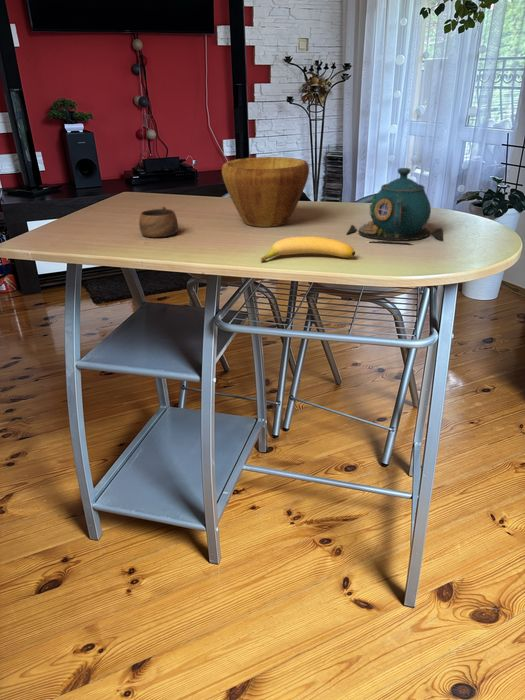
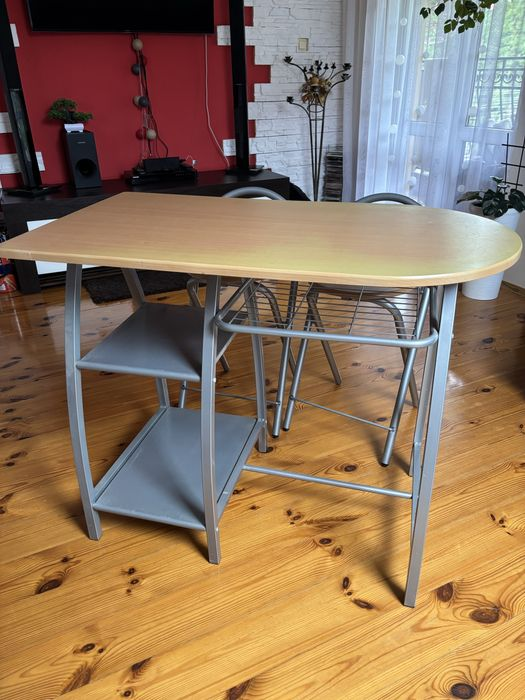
- bowl [221,156,310,228]
- banana [260,236,356,263]
- cup [138,205,179,238]
- teapot [345,167,443,246]
